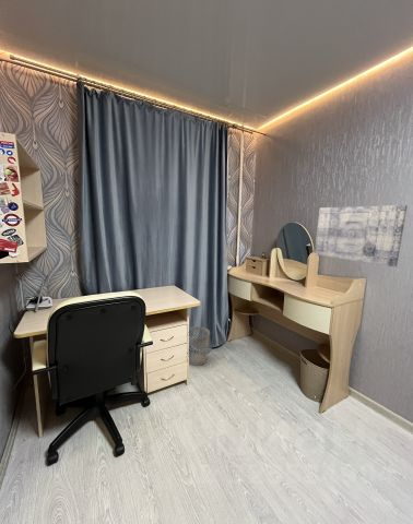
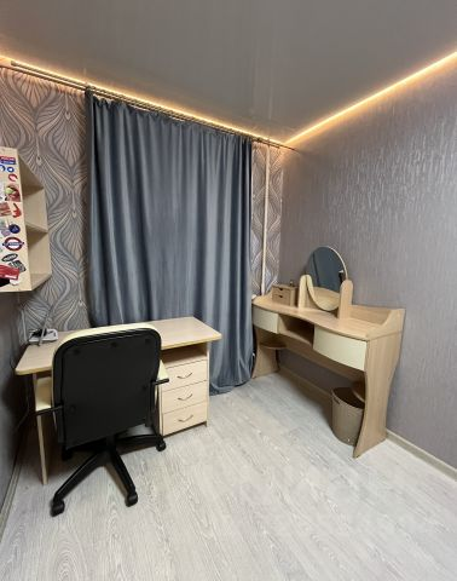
- wall art [314,204,409,267]
- wastebasket [188,325,211,367]
